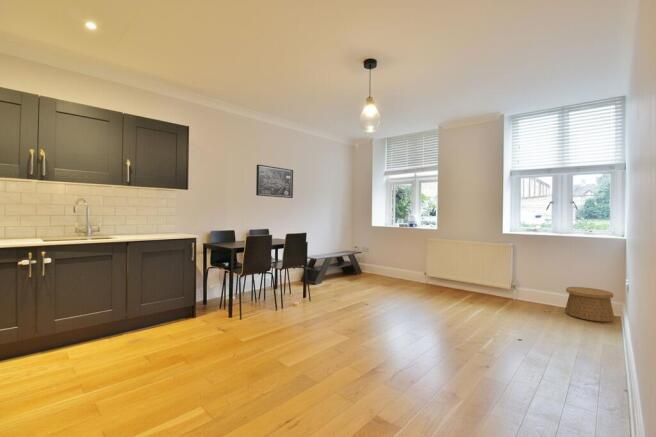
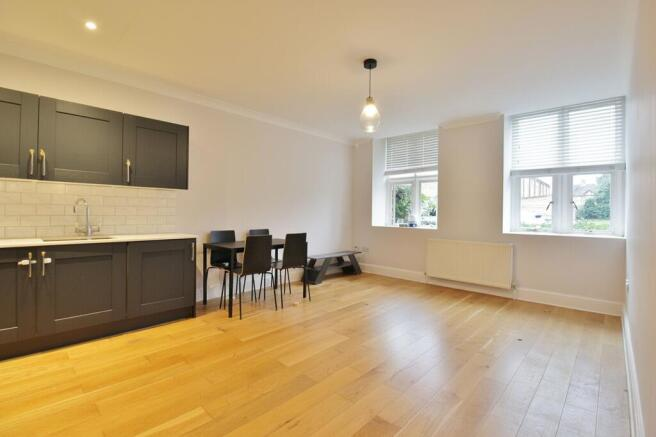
- wall art [255,164,294,199]
- basket [564,286,616,323]
